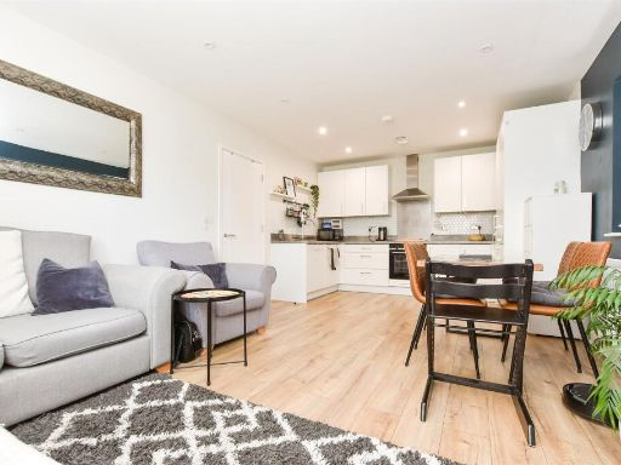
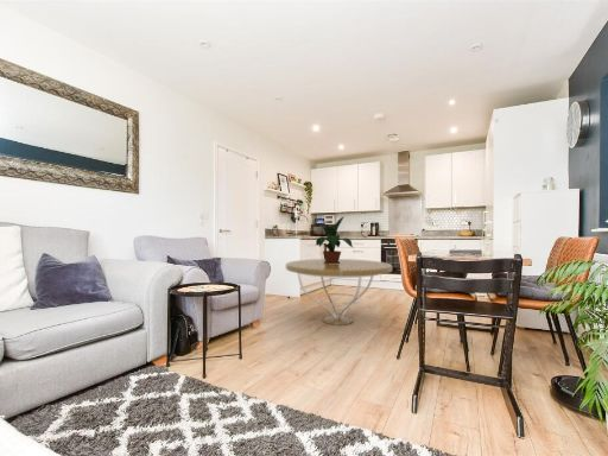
+ potted plant [314,215,354,264]
+ coffee table [285,258,393,327]
